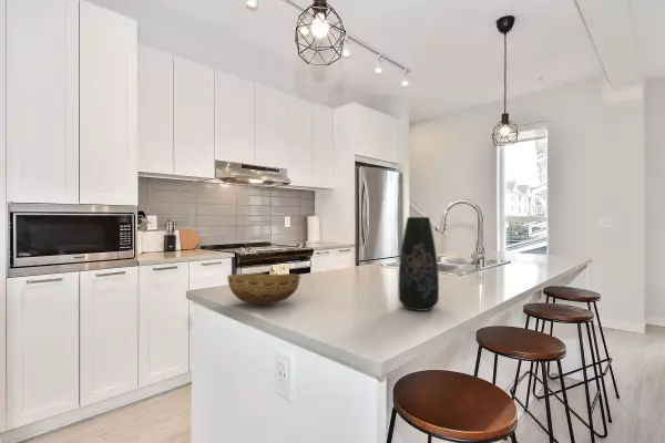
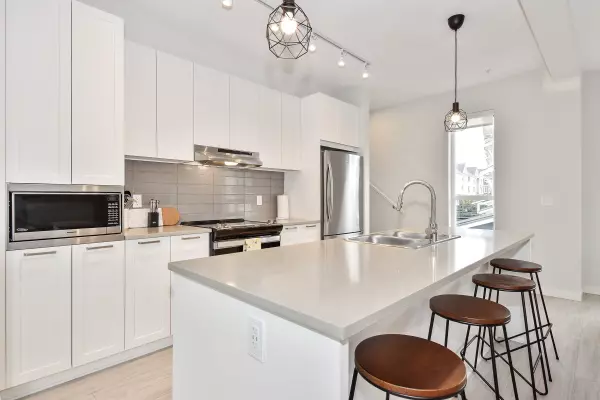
- bowl [227,272,301,306]
- vase [397,216,440,312]
